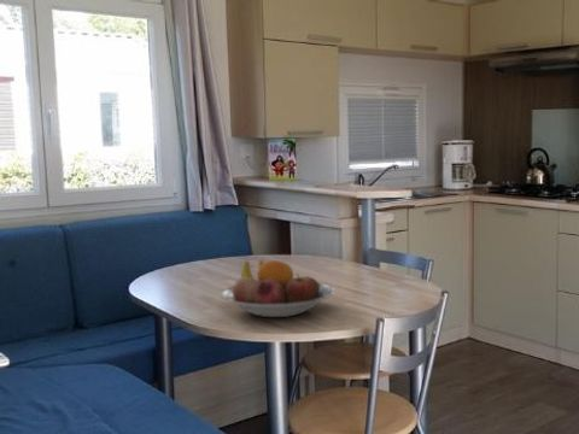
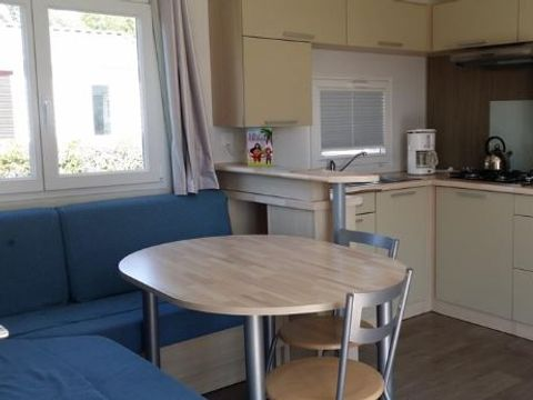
- fruit bowl [220,259,335,318]
